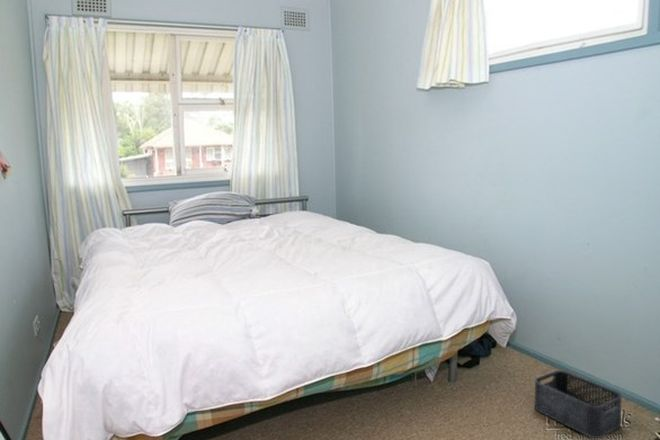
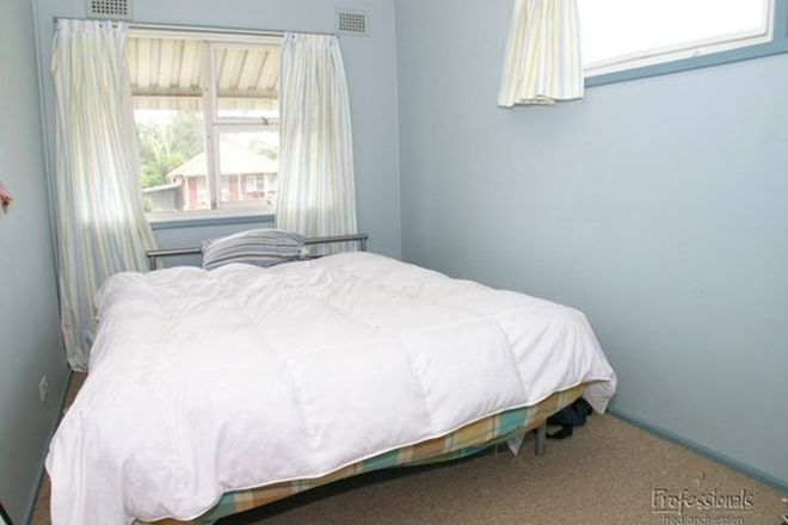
- storage bin [534,369,623,439]
